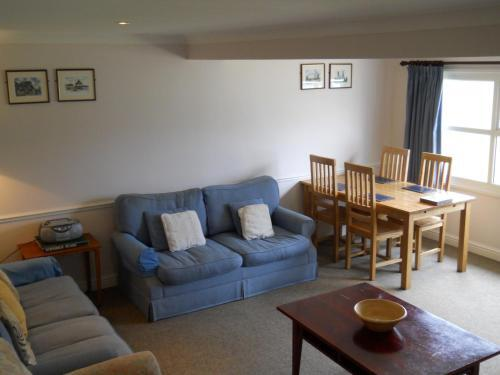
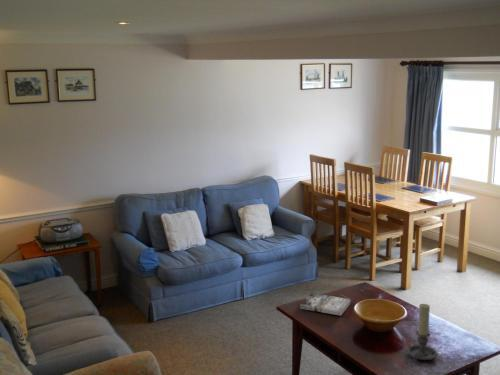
+ candle holder [406,303,438,363]
+ book [299,292,351,317]
